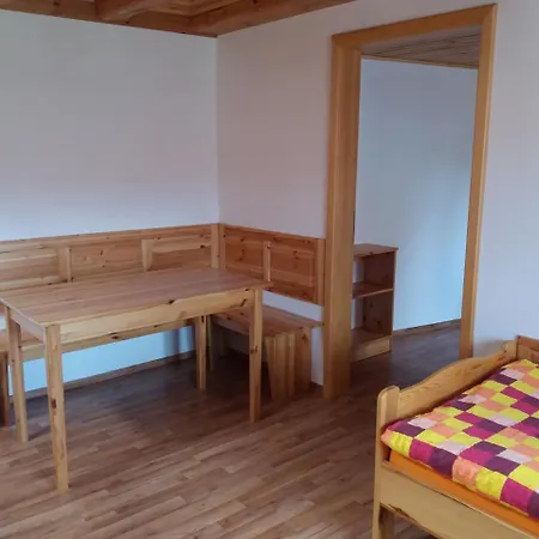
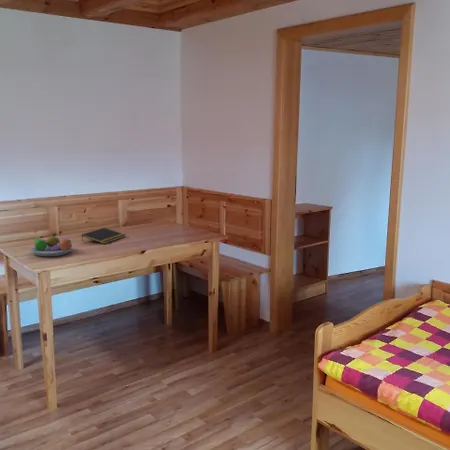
+ fruit bowl [29,232,75,257]
+ notepad [81,227,127,245]
